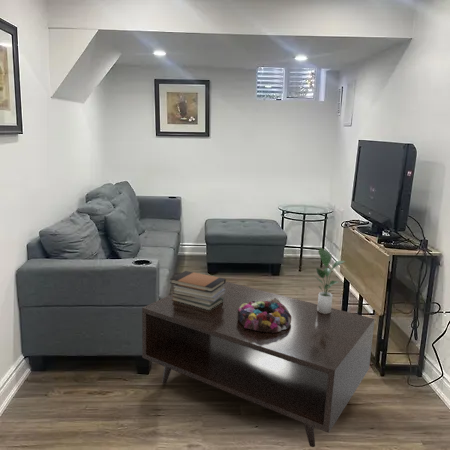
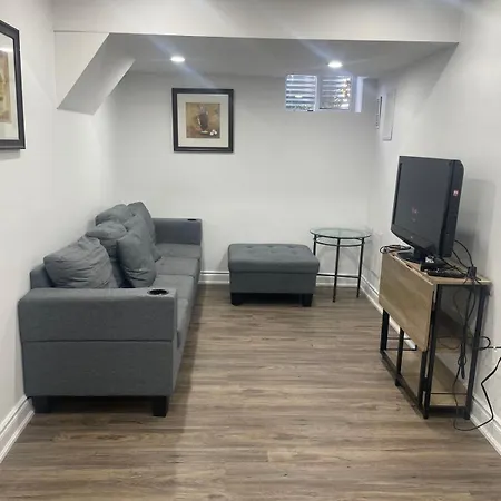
- potted plant [314,247,347,314]
- book stack [169,270,227,310]
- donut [237,298,292,333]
- coffee table [141,281,376,448]
